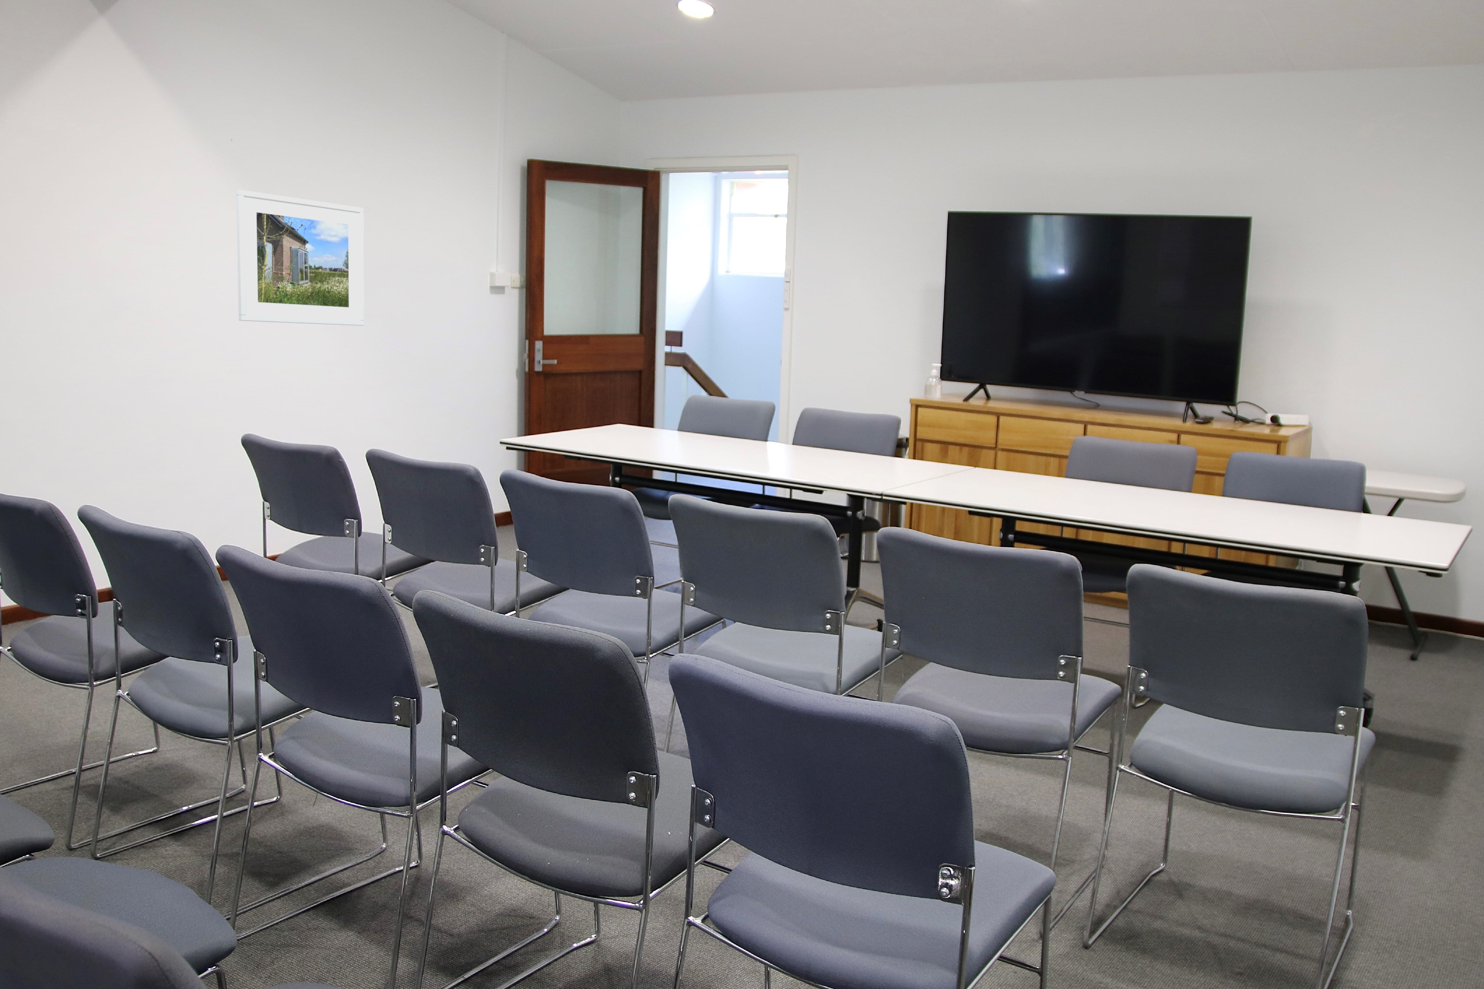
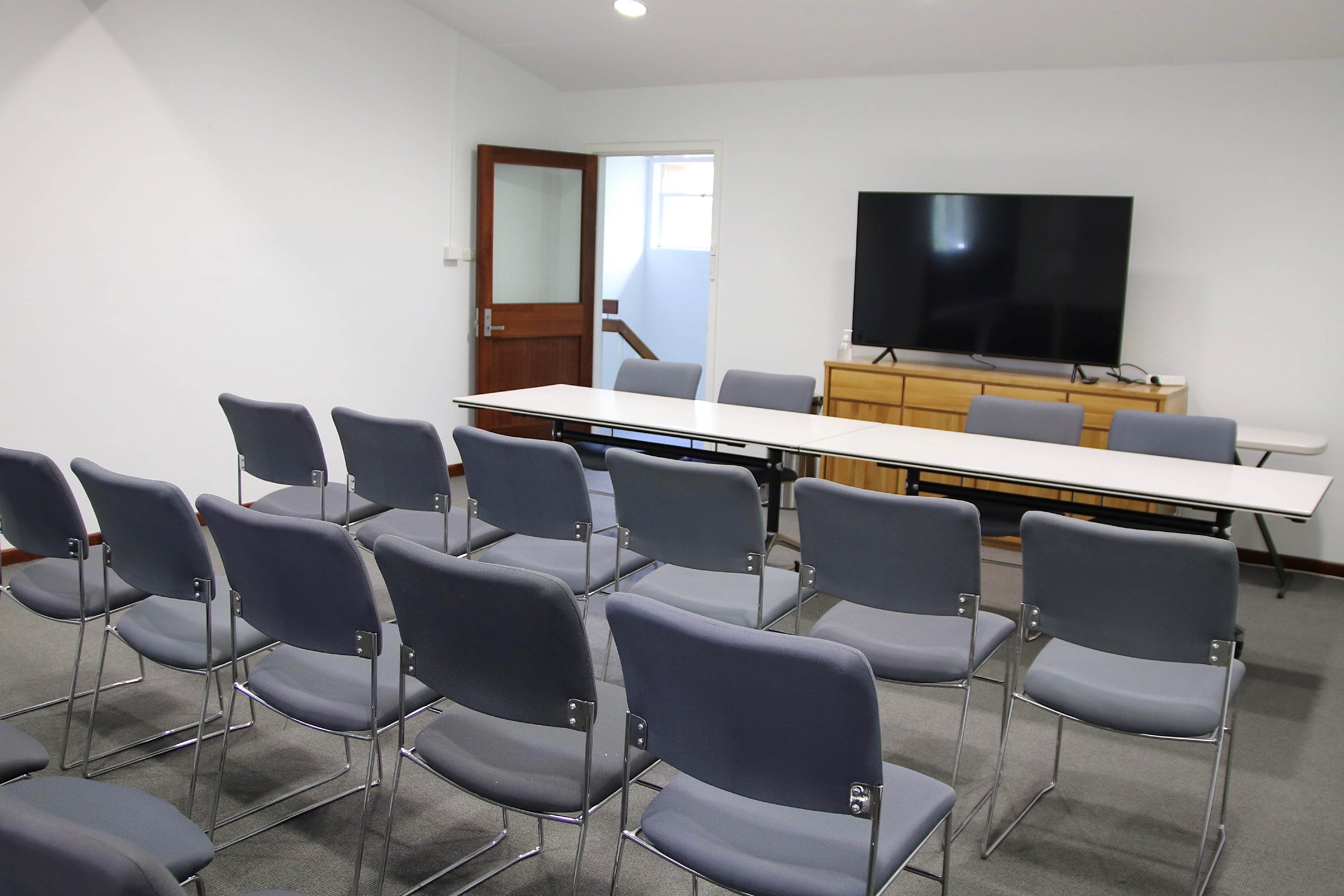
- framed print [236,190,364,327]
